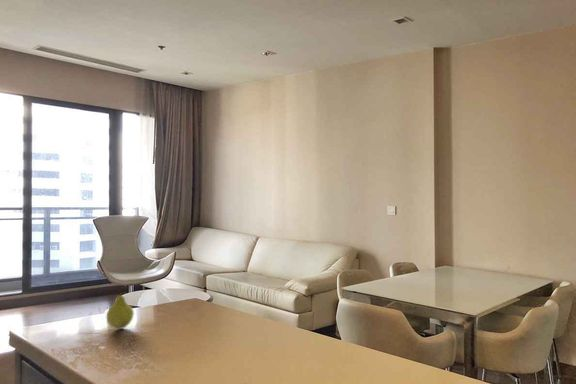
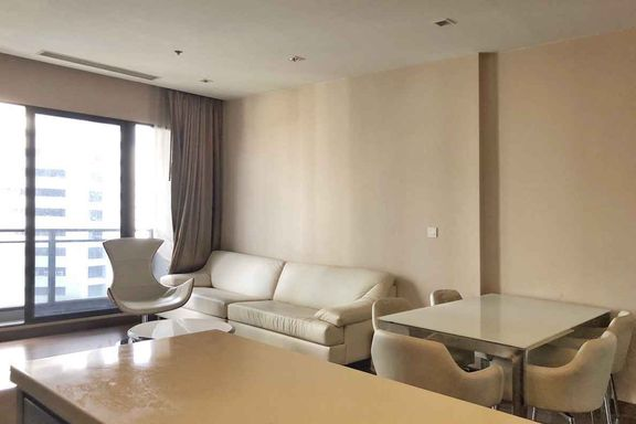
- fruit [106,285,135,330]
